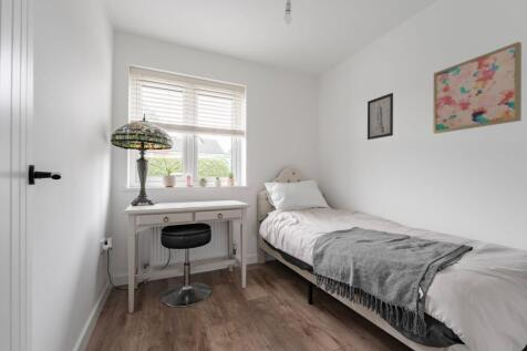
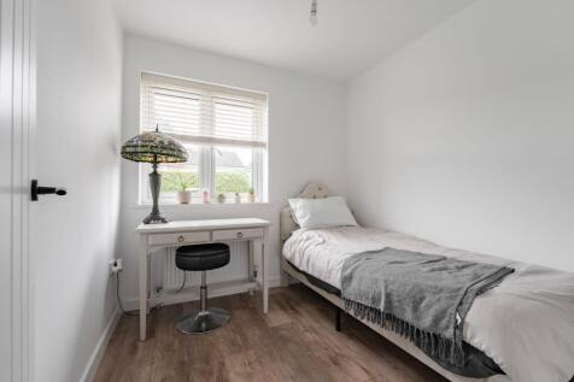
- wall art [366,92,394,141]
- wall art [432,41,523,135]
